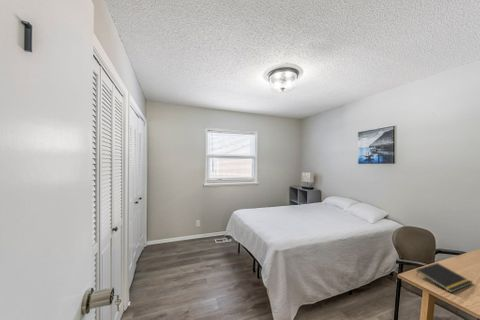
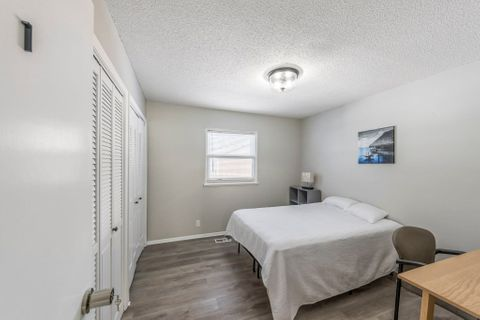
- notepad [415,262,473,293]
